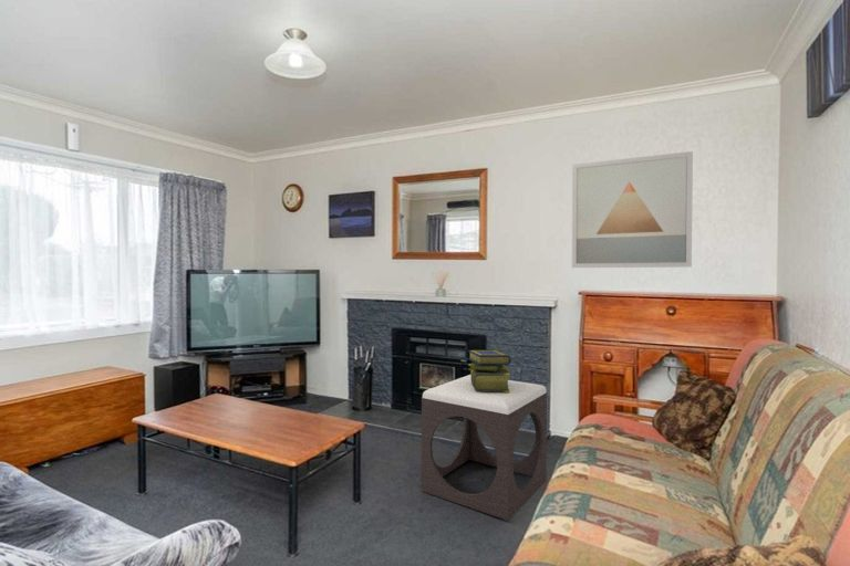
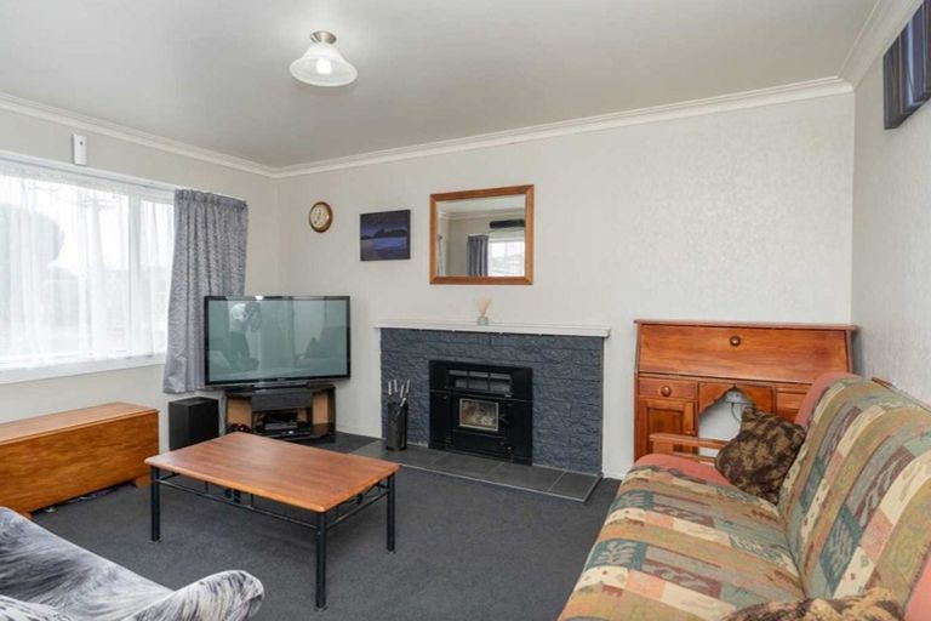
- wall art [571,150,694,269]
- footstool [421,374,548,522]
- stack of books [467,349,511,392]
